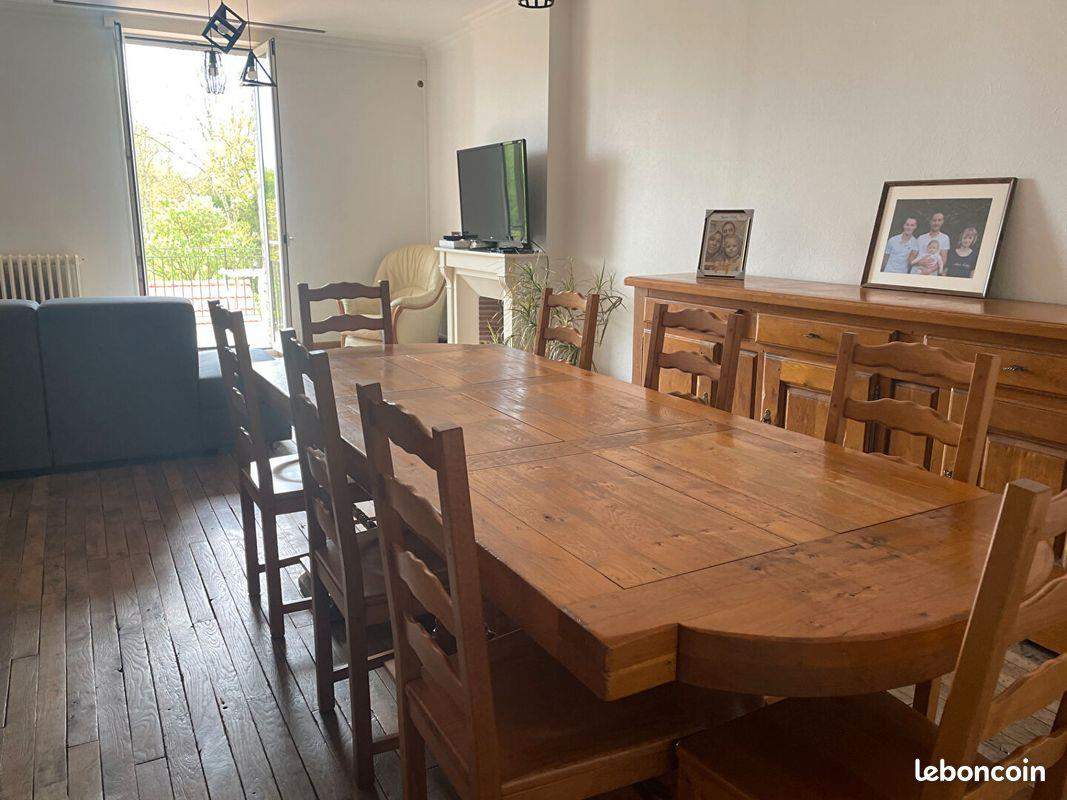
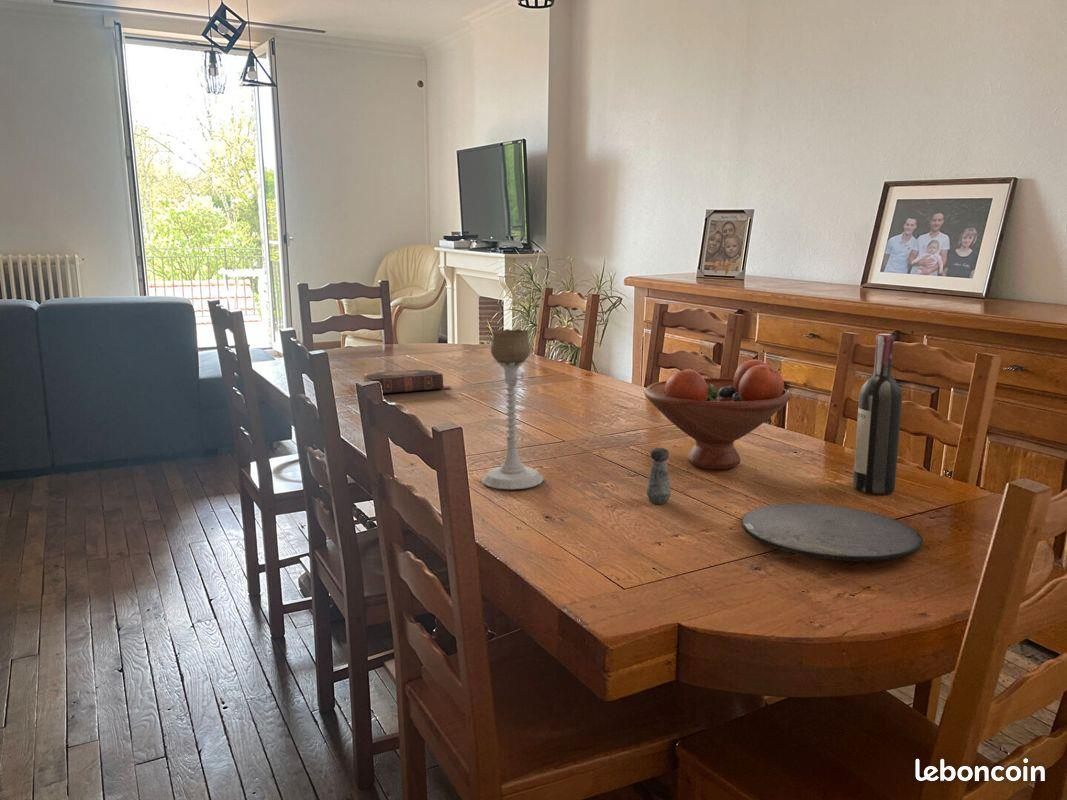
+ fruit bowl [643,359,792,470]
+ book [362,368,451,394]
+ wine bottle [852,333,903,495]
+ candle holder [481,328,544,490]
+ salt shaker [646,447,672,505]
+ plate [740,502,924,562]
